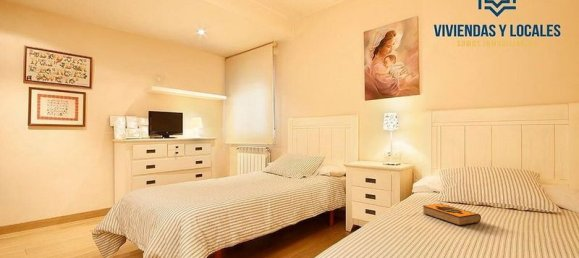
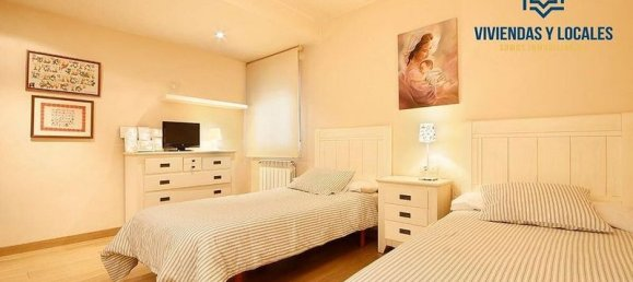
- hardback book [422,202,482,227]
